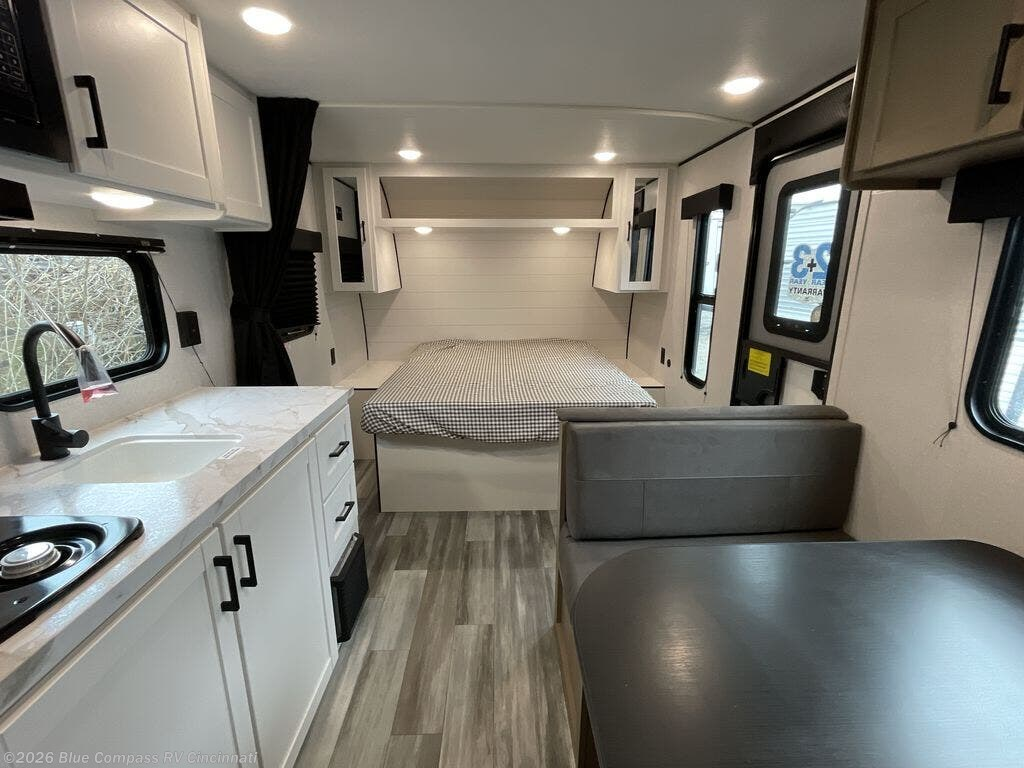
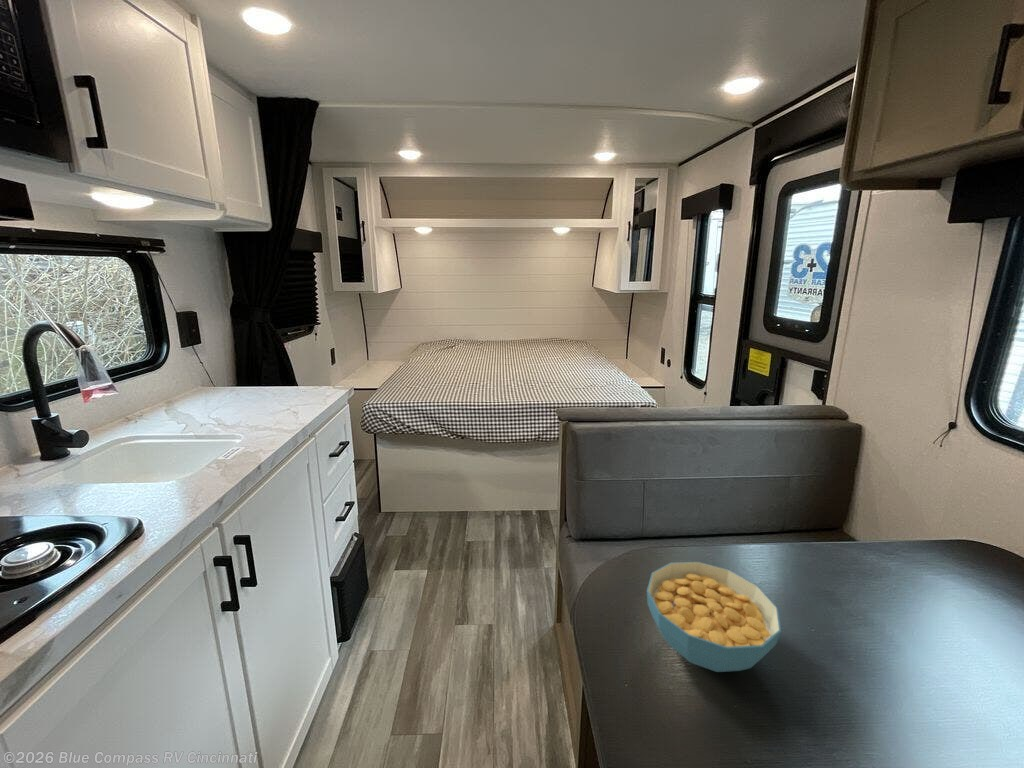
+ cereal bowl [646,561,782,673]
